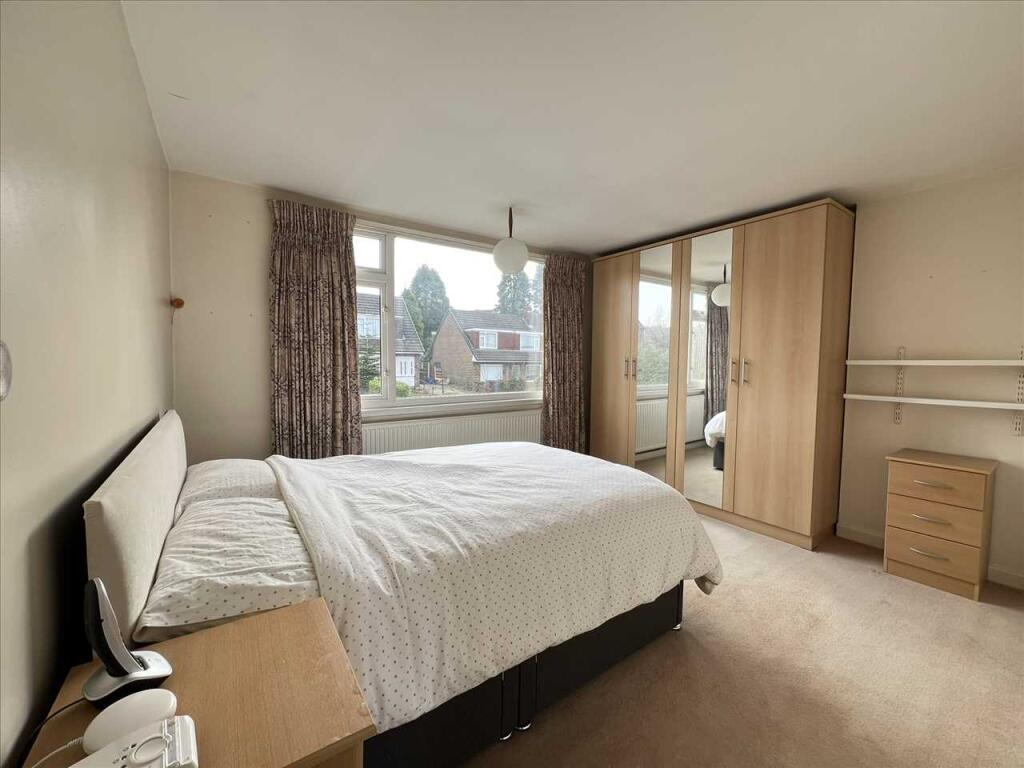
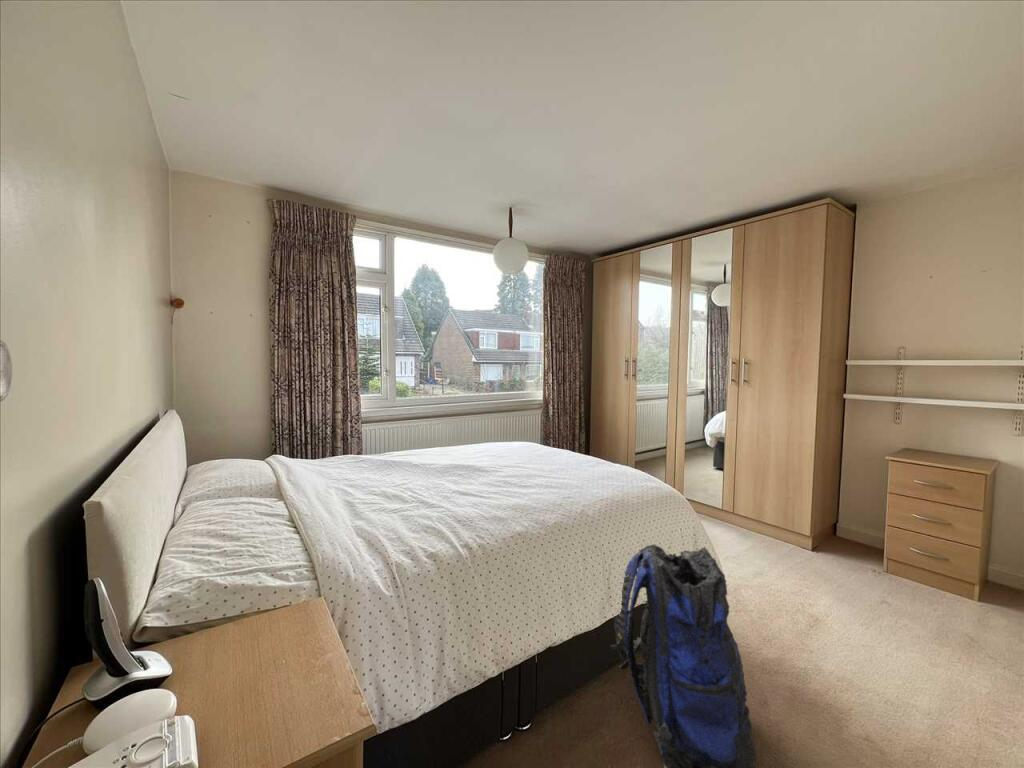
+ backpack [609,544,757,768]
